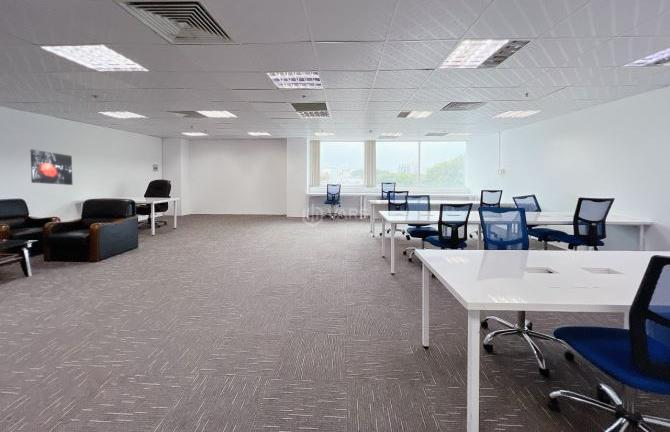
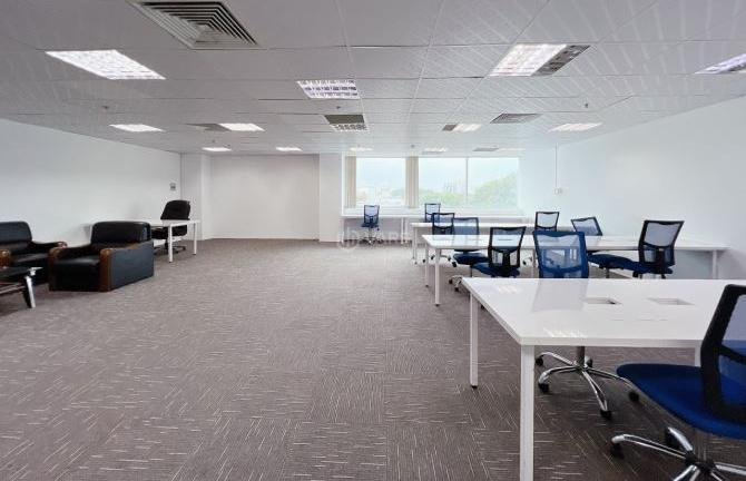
- wall art [29,149,73,186]
